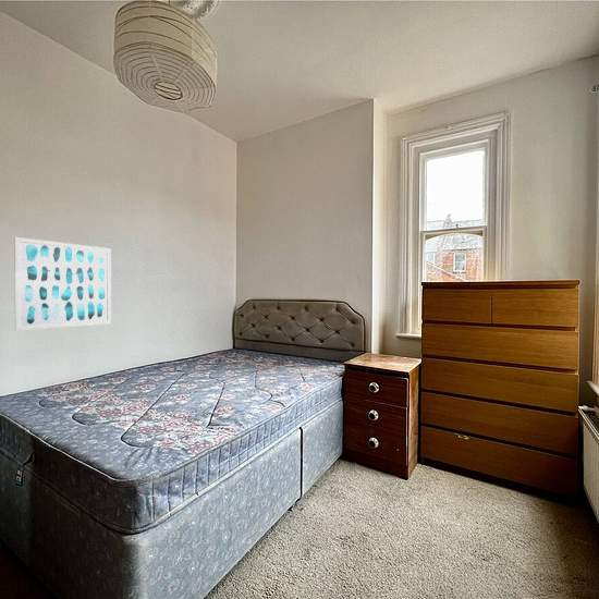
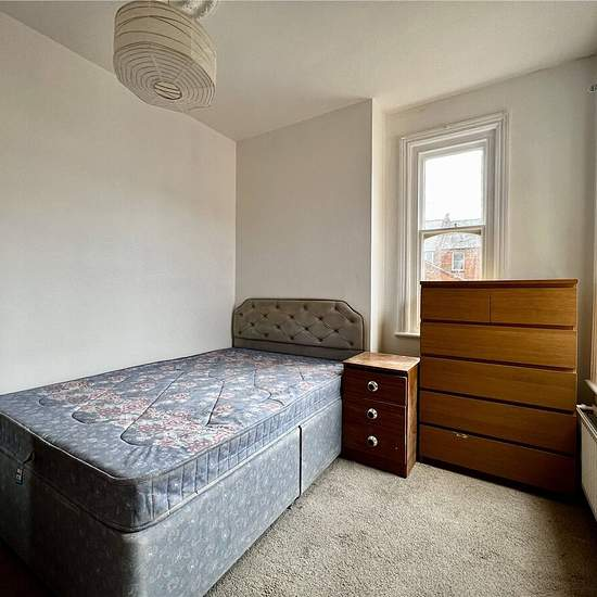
- wall art [13,236,112,331]
